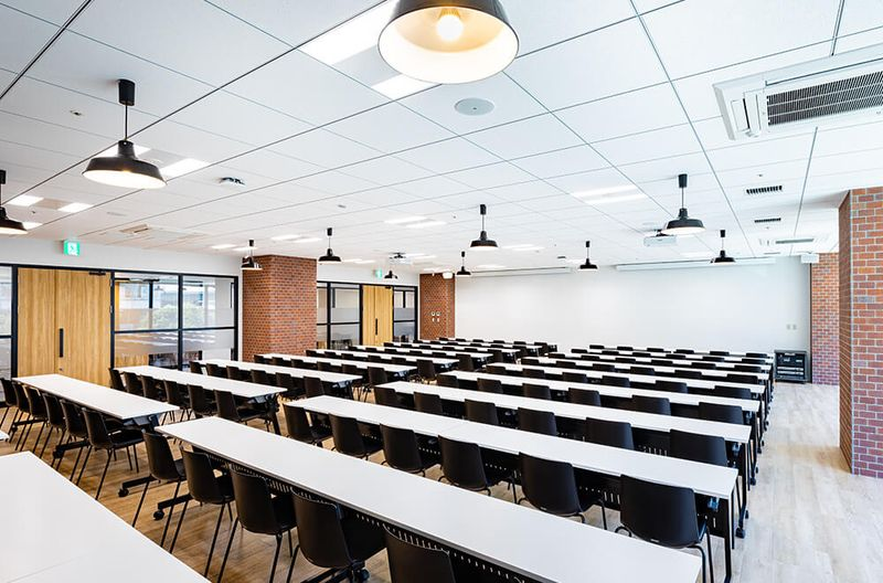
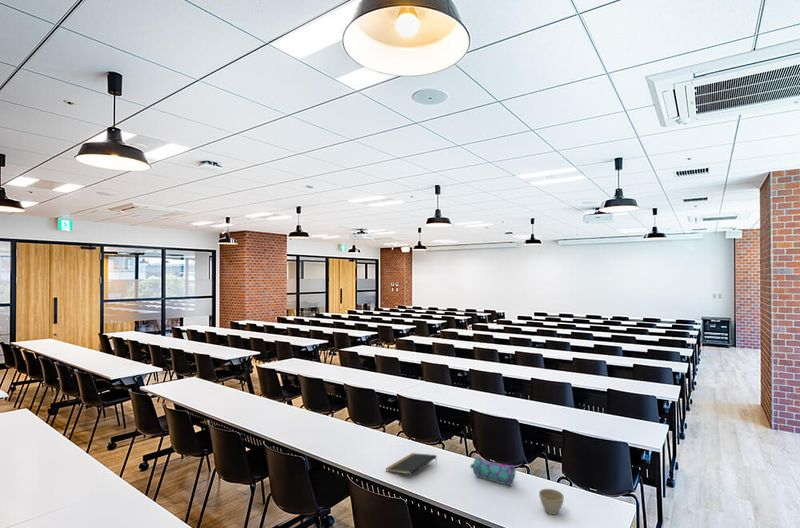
+ pencil case [469,455,516,486]
+ flower pot [538,488,565,516]
+ notepad [384,452,438,475]
